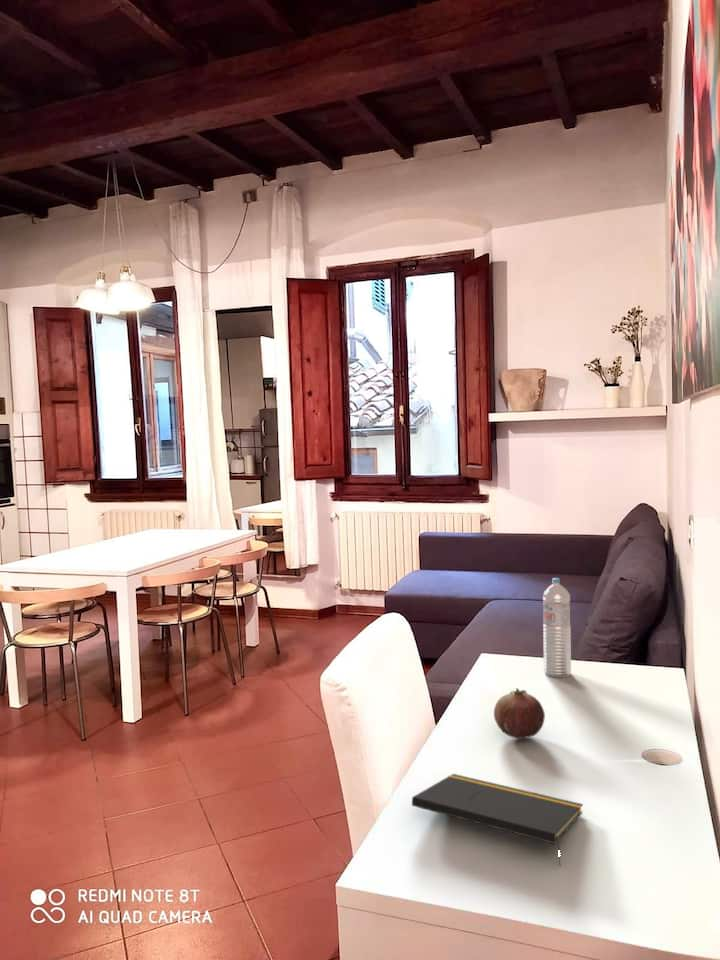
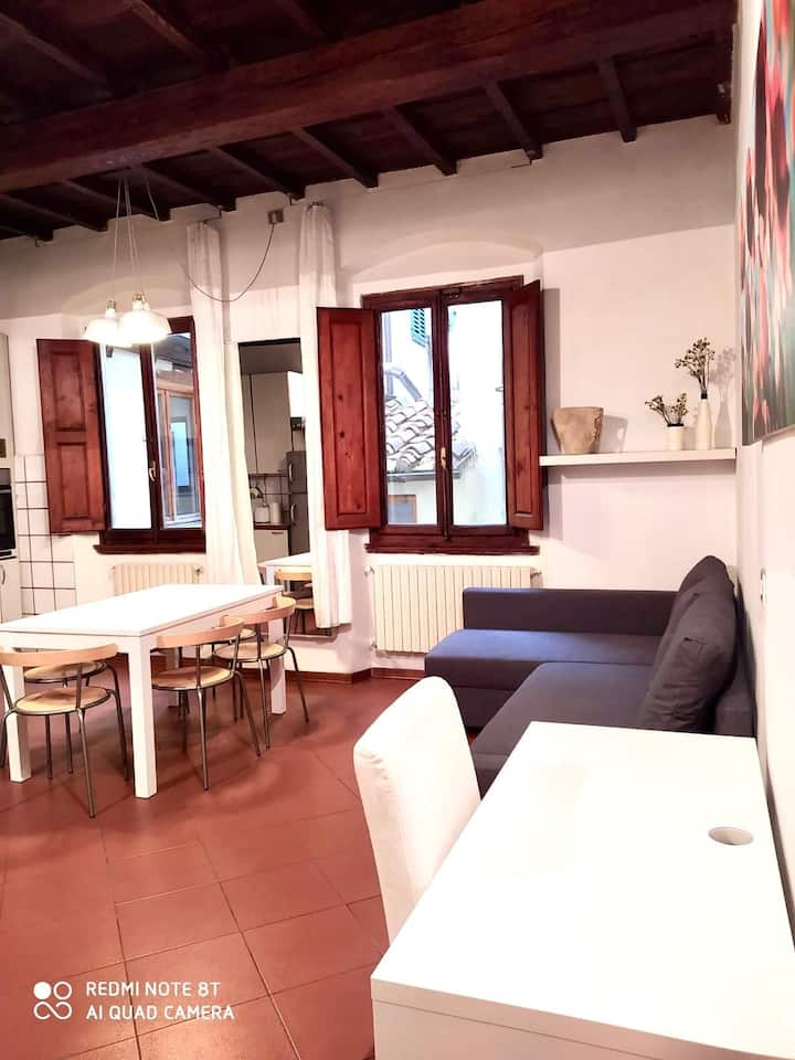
- fruit [493,687,546,739]
- notepad [411,773,584,867]
- water bottle [542,577,572,679]
